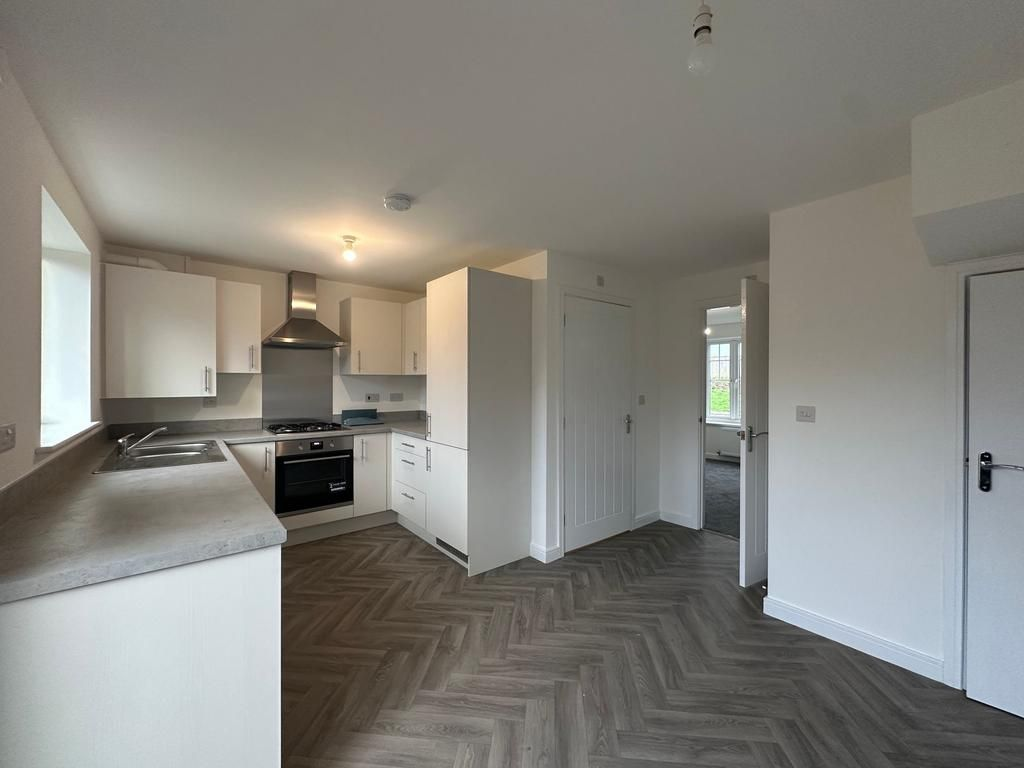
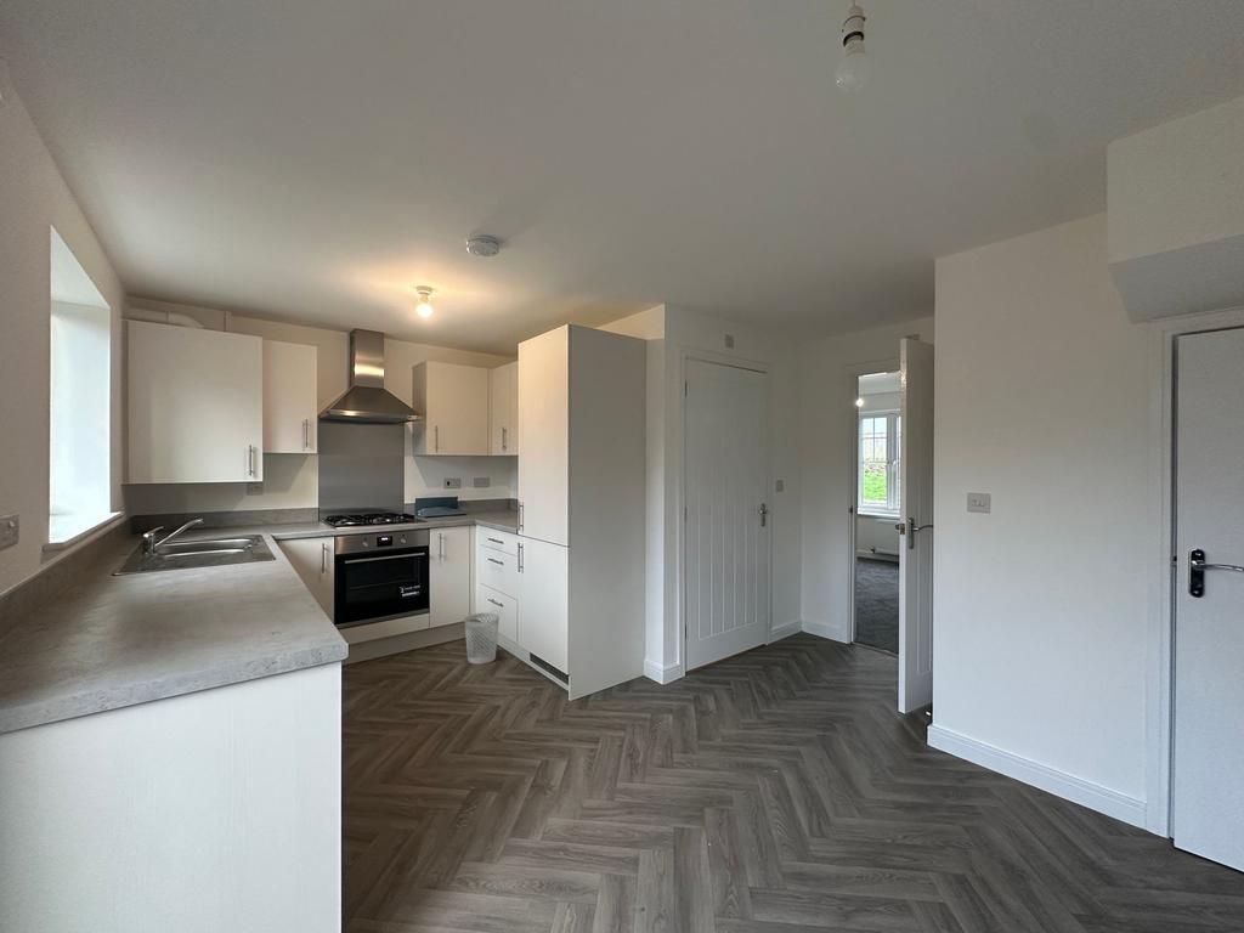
+ wastebasket [463,612,501,666]
